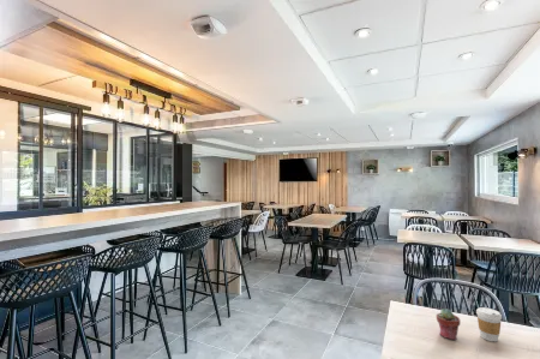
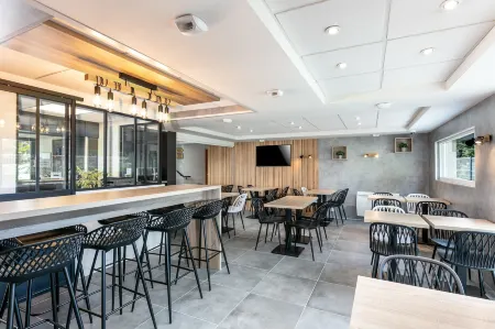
- potted succulent [436,307,461,341]
- coffee cup [475,306,503,342]
